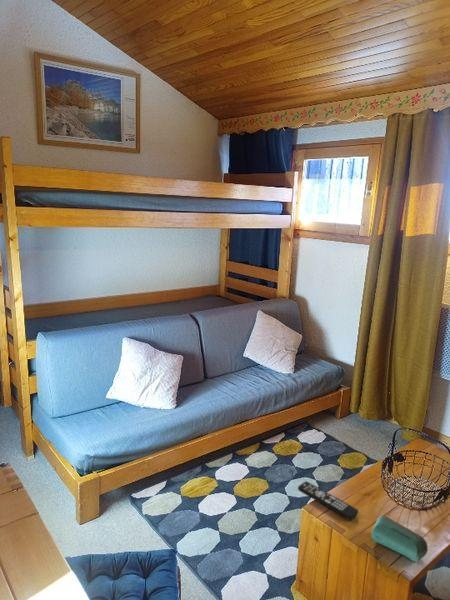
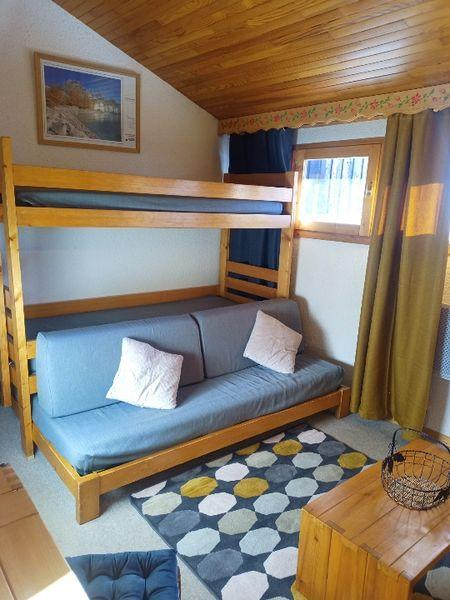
- remote control [297,480,359,521]
- speaker [371,514,429,563]
